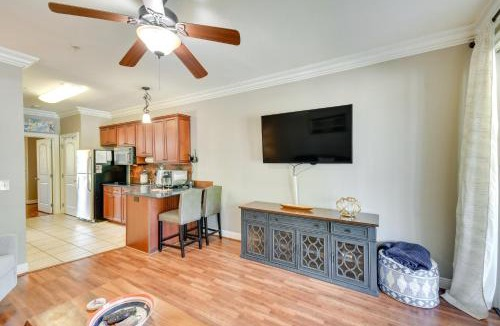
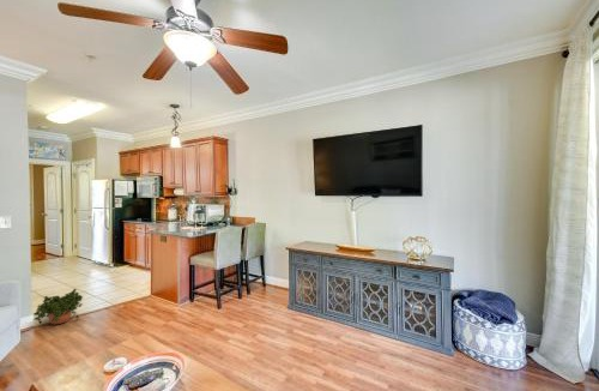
+ potted plant [32,288,84,325]
